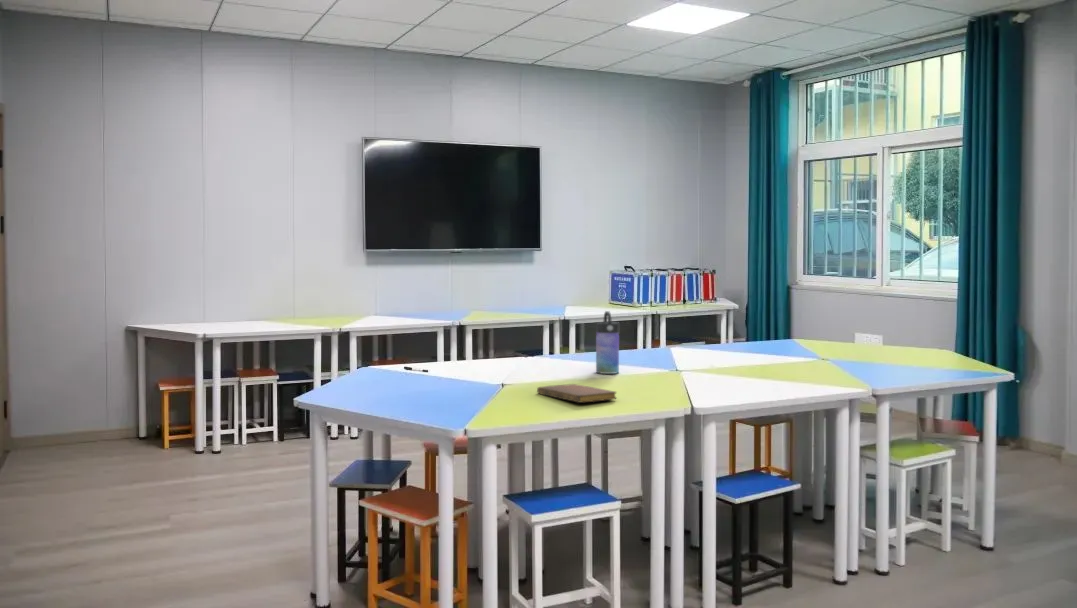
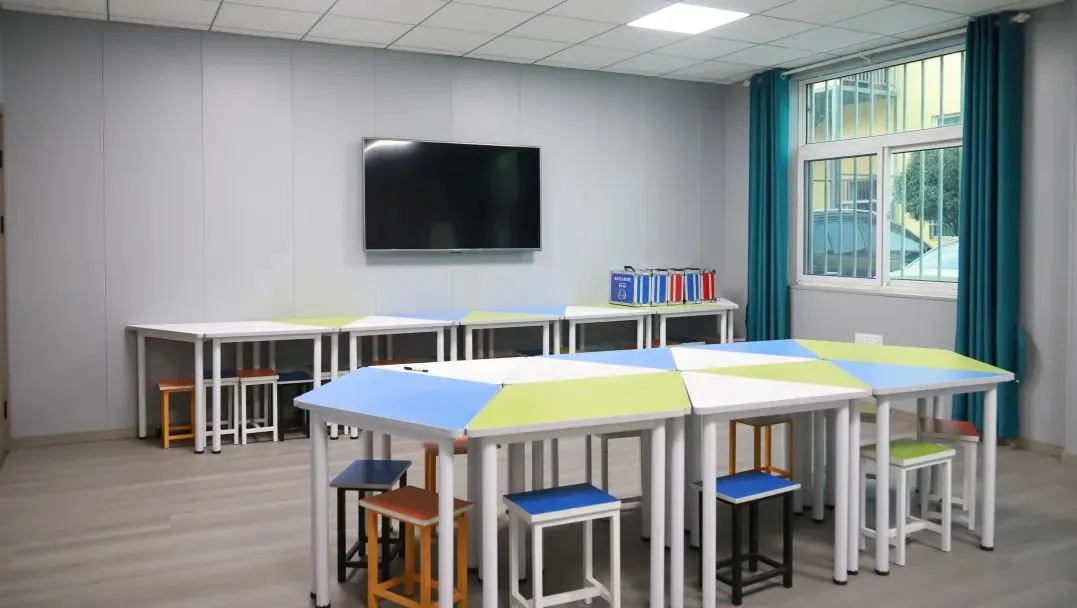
- water bottle [595,310,620,375]
- notebook [536,383,618,404]
